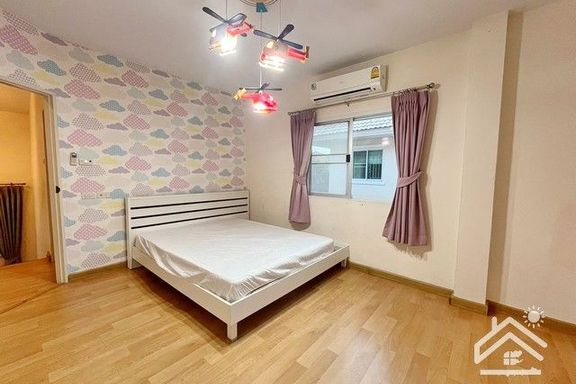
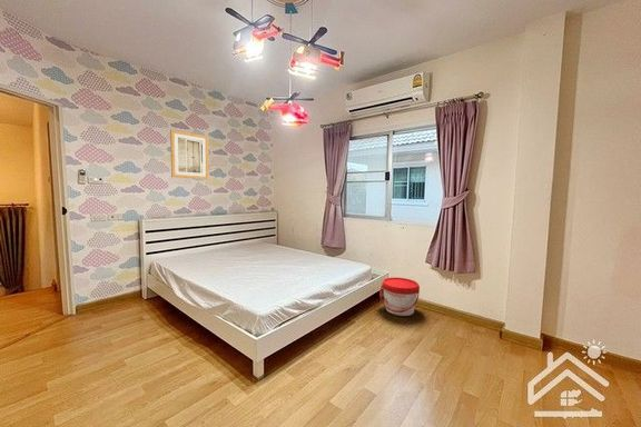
+ bucket [378,277,421,317]
+ wall art [169,129,210,180]
